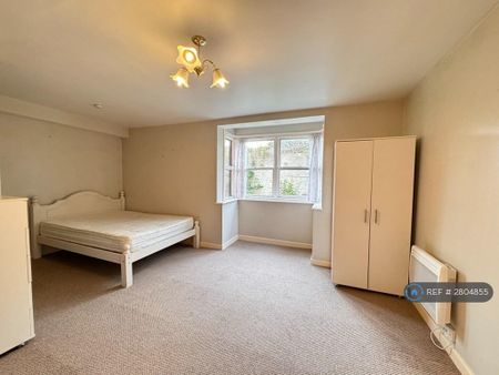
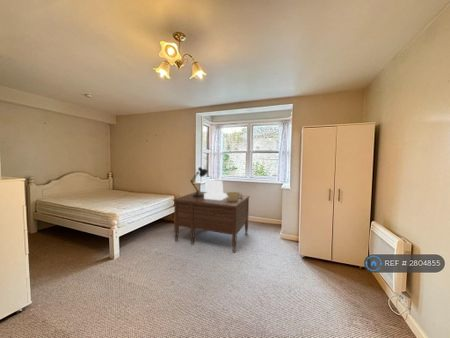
+ desk [172,166,250,254]
